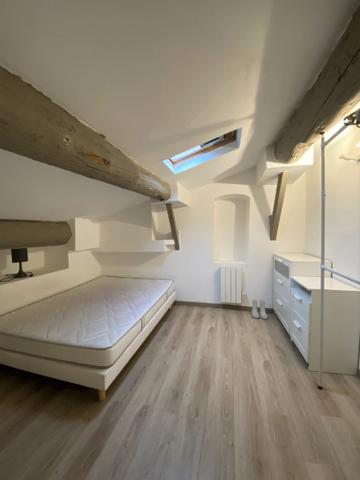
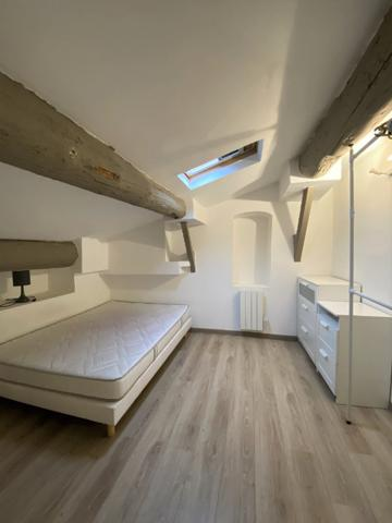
- boots [251,298,269,320]
